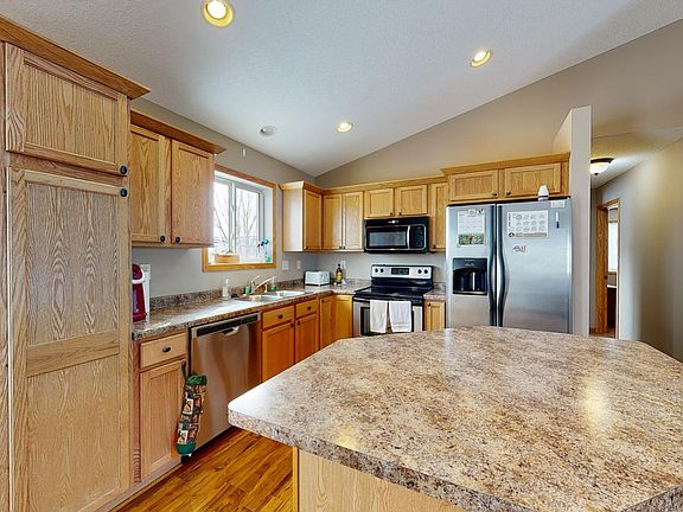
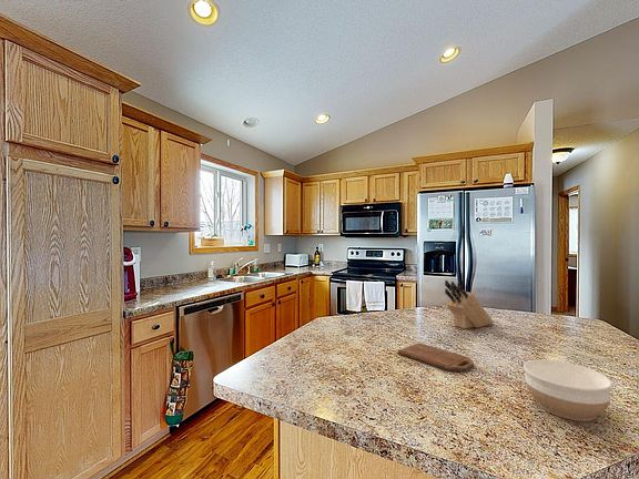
+ knife block [444,279,495,329]
+ bowl [523,358,613,422]
+ cutting board [396,342,475,371]
